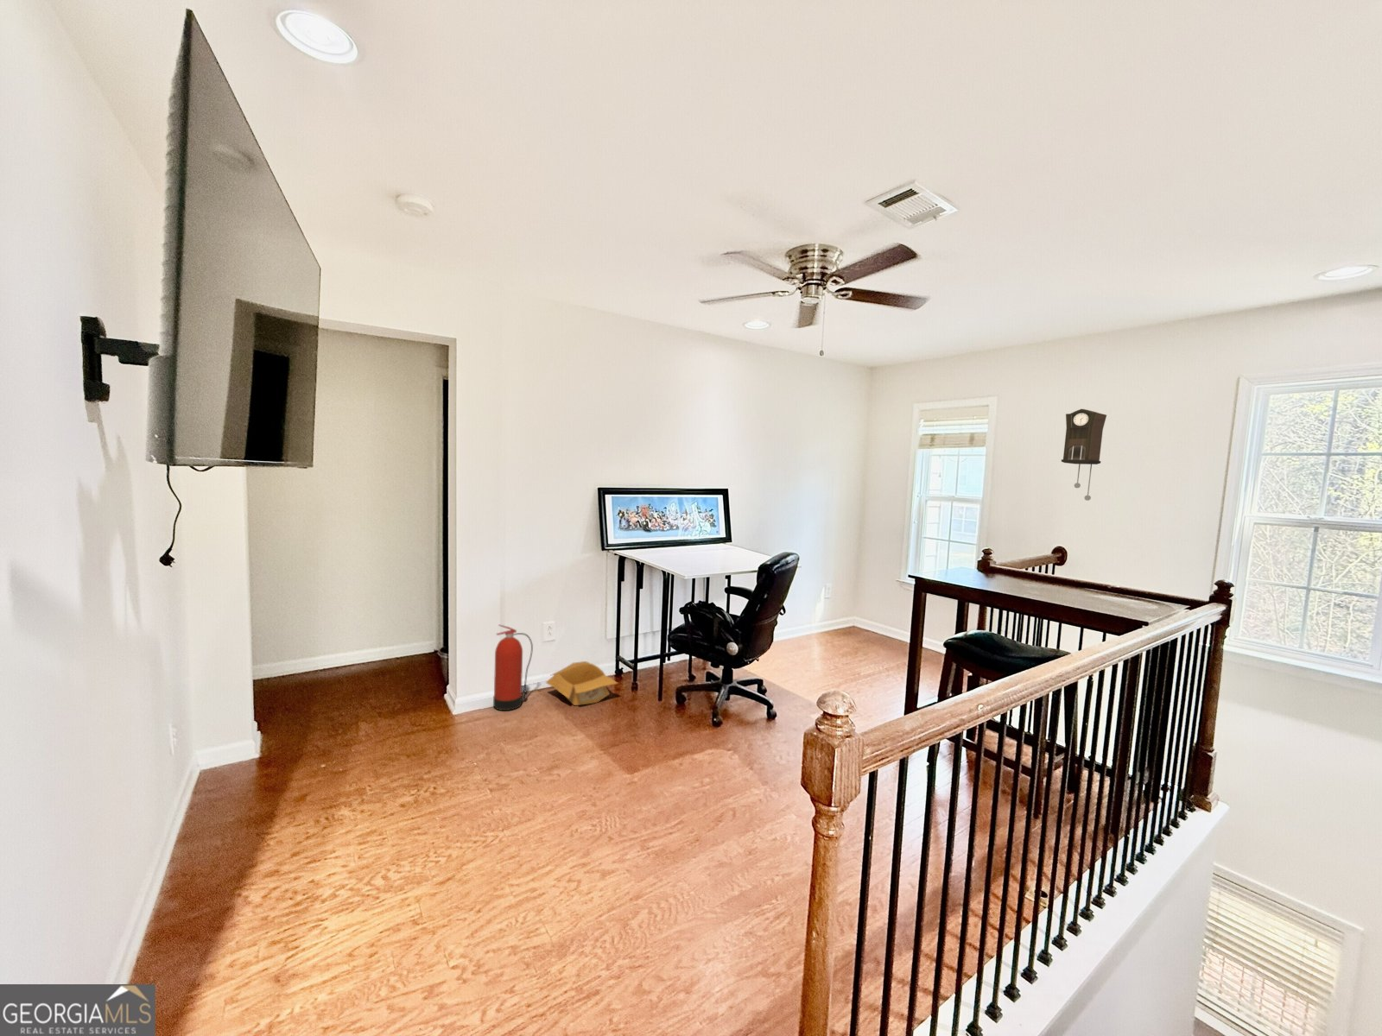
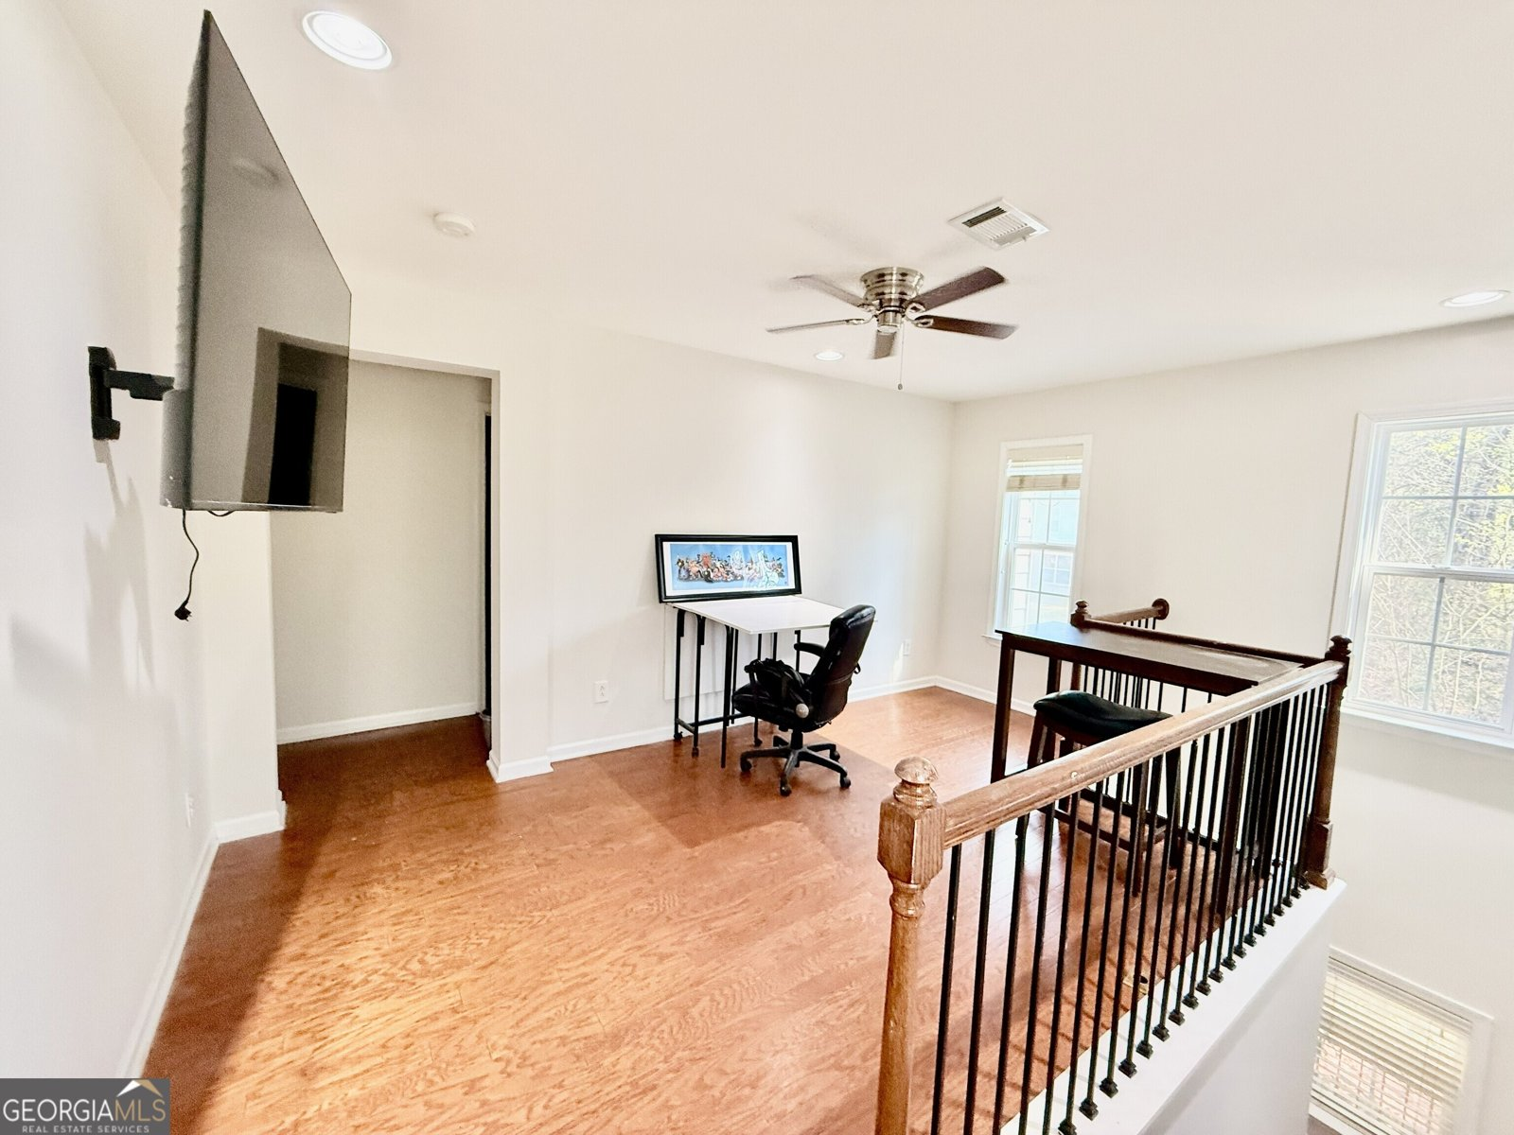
- pendulum clock [1061,408,1108,502]
- fire extinguisher [492,624,534,712]
- cardboard box [544,661,619,706]
